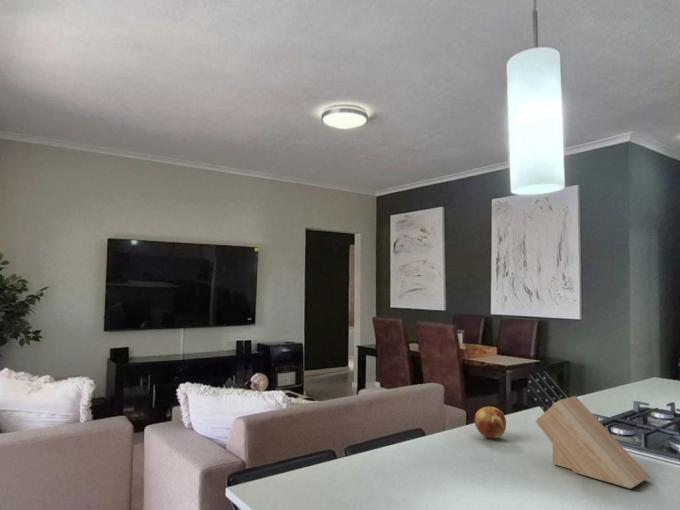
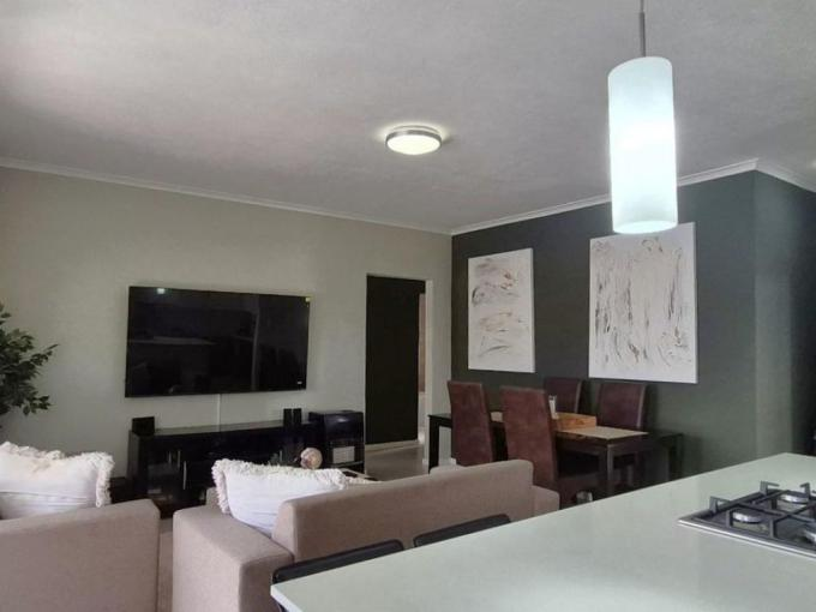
- knife block [526,370,651,489]
- fruit [474,405,507,439]
